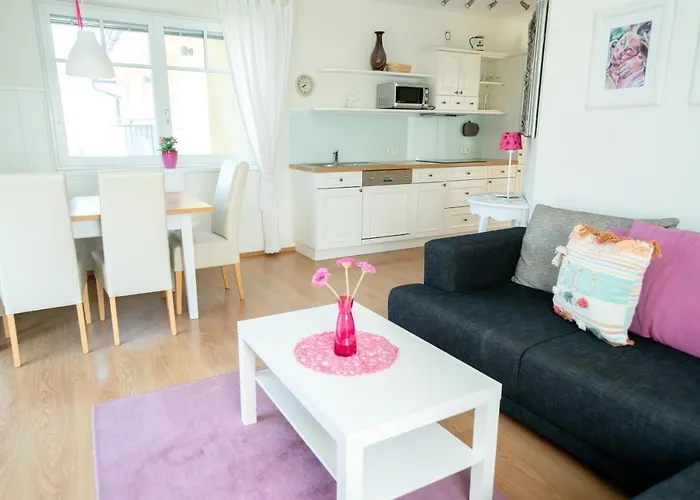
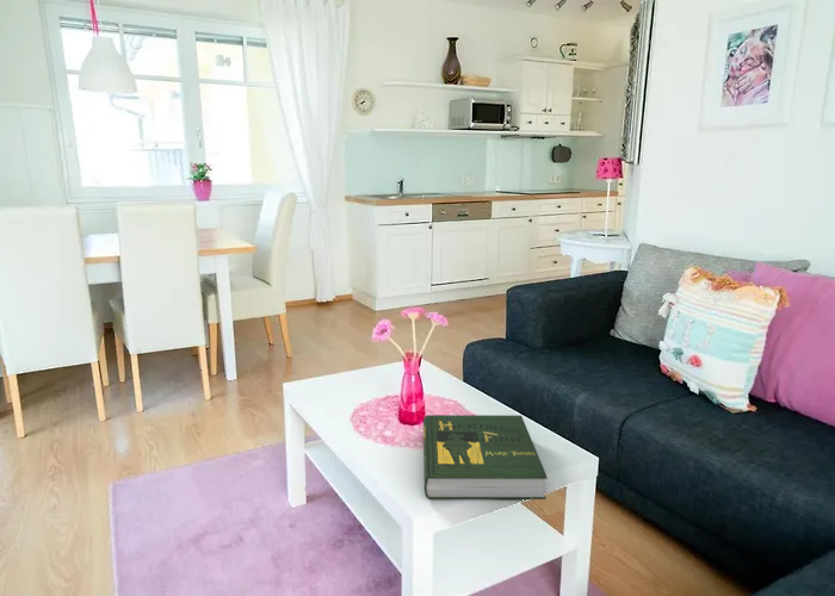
+ book [422,414,548,501]
